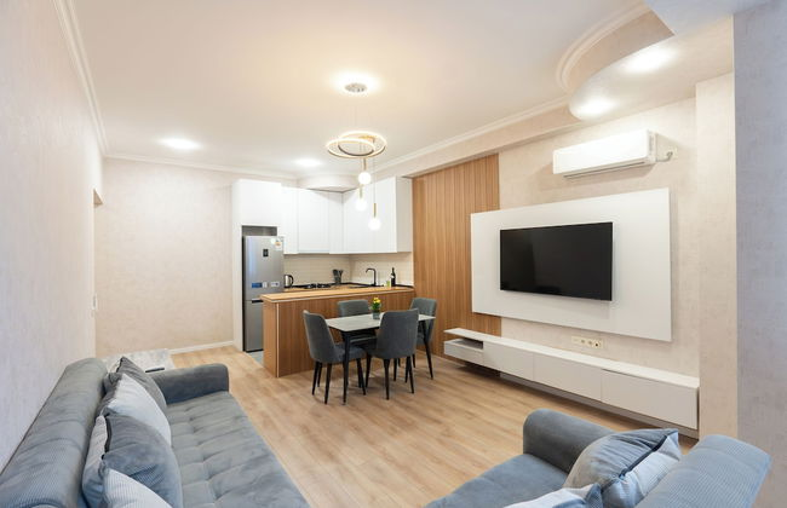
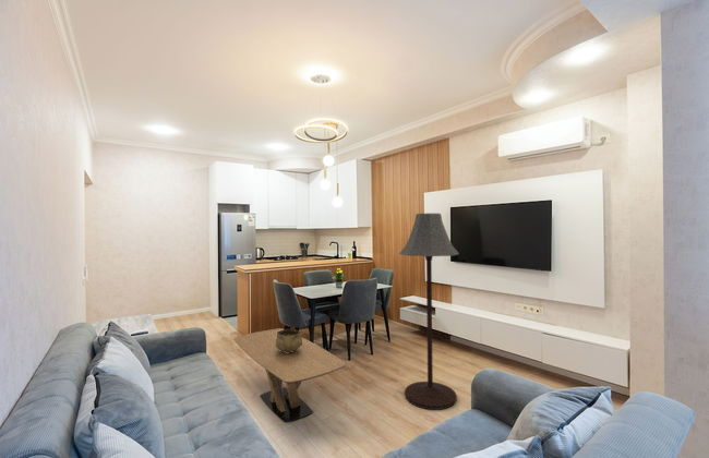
+ floor lamp [398,213,460,411]
+ coffee table [232,327,347,424]
+ decorative bowl [276,328,302,353]
